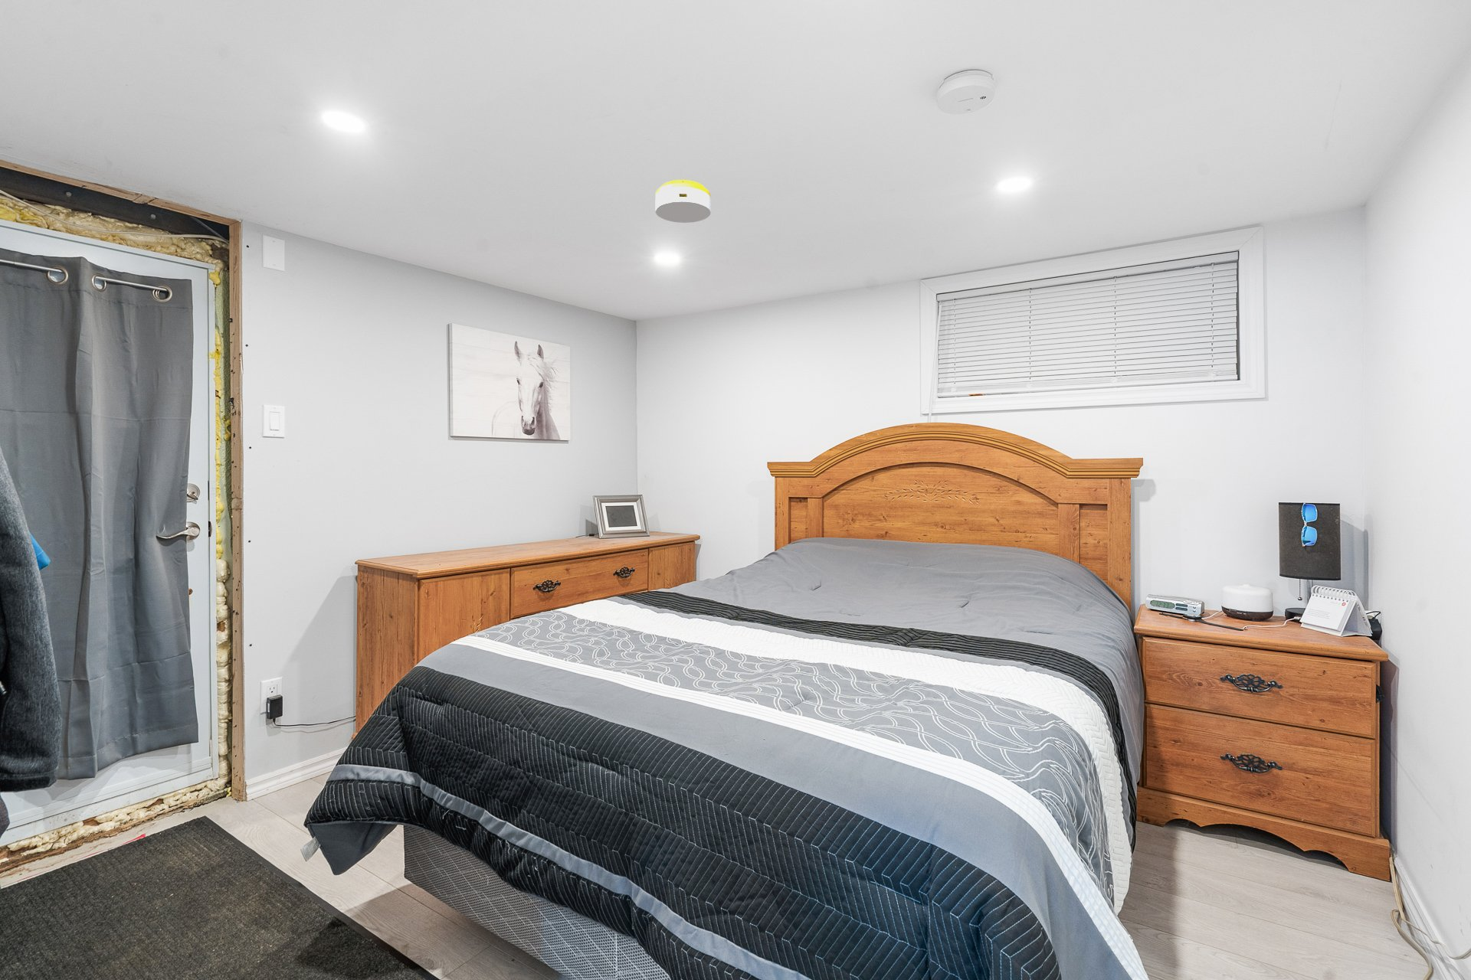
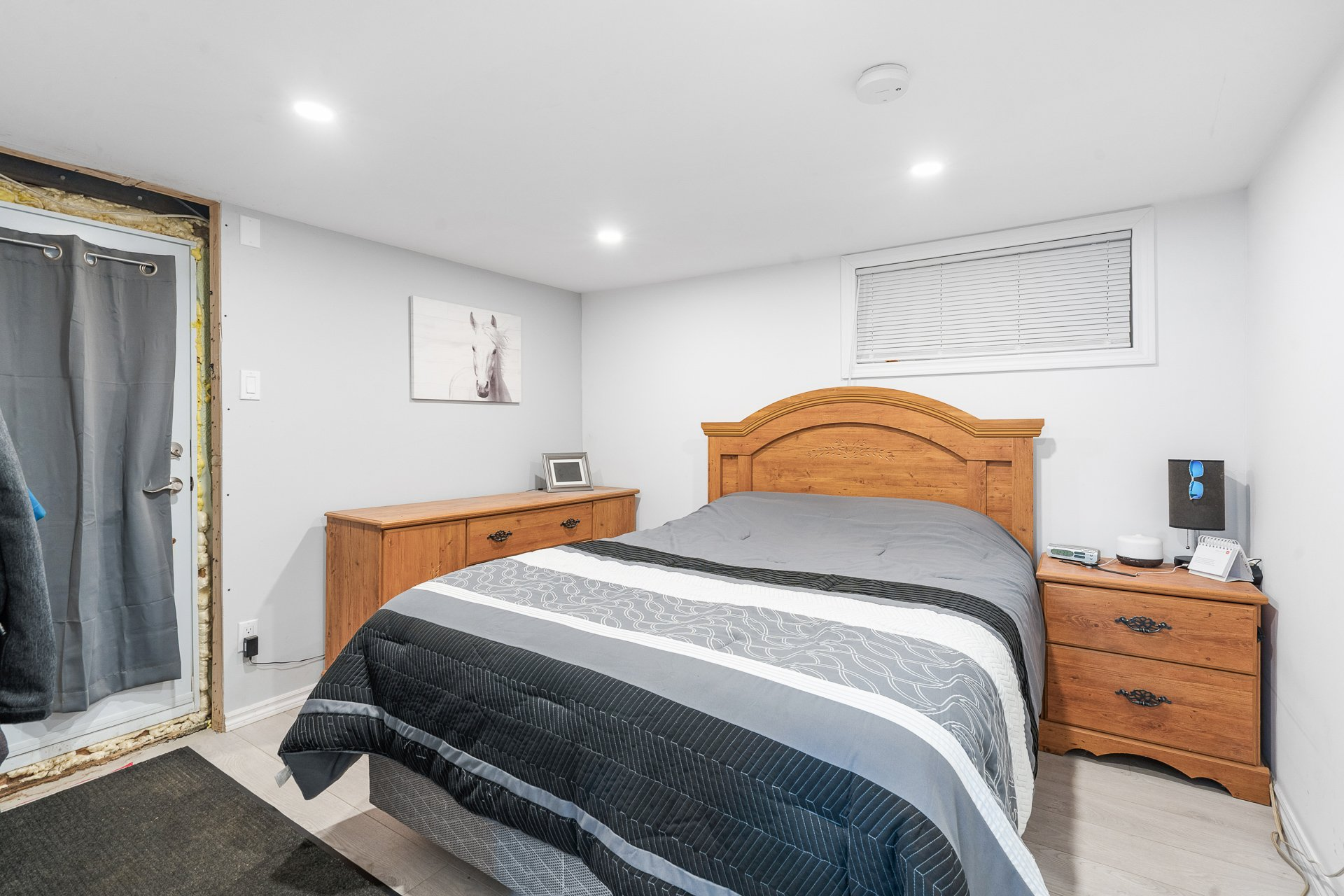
- smoke detector [655,179,711,223]
